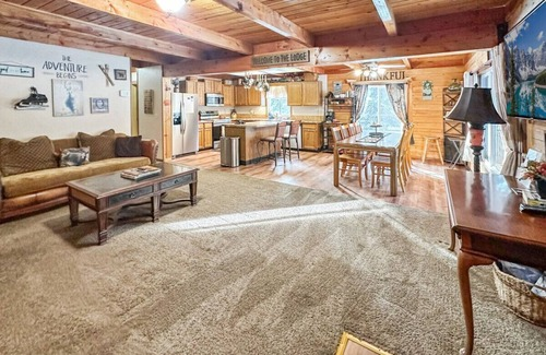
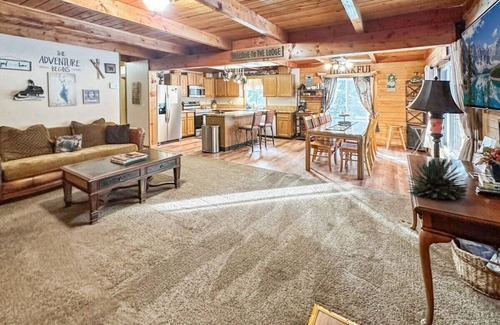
+ succulent plant [406,157,471,200]
